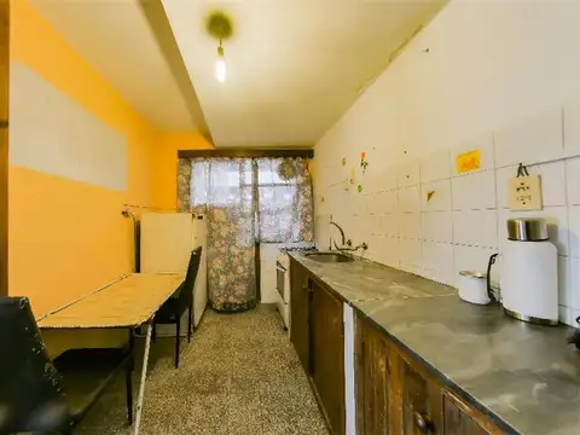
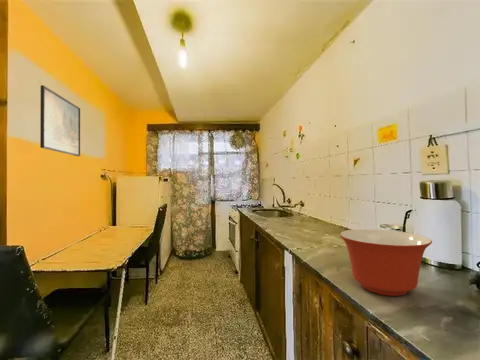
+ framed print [39,84,81,157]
+ mixing bowl [339,228,433,297]
